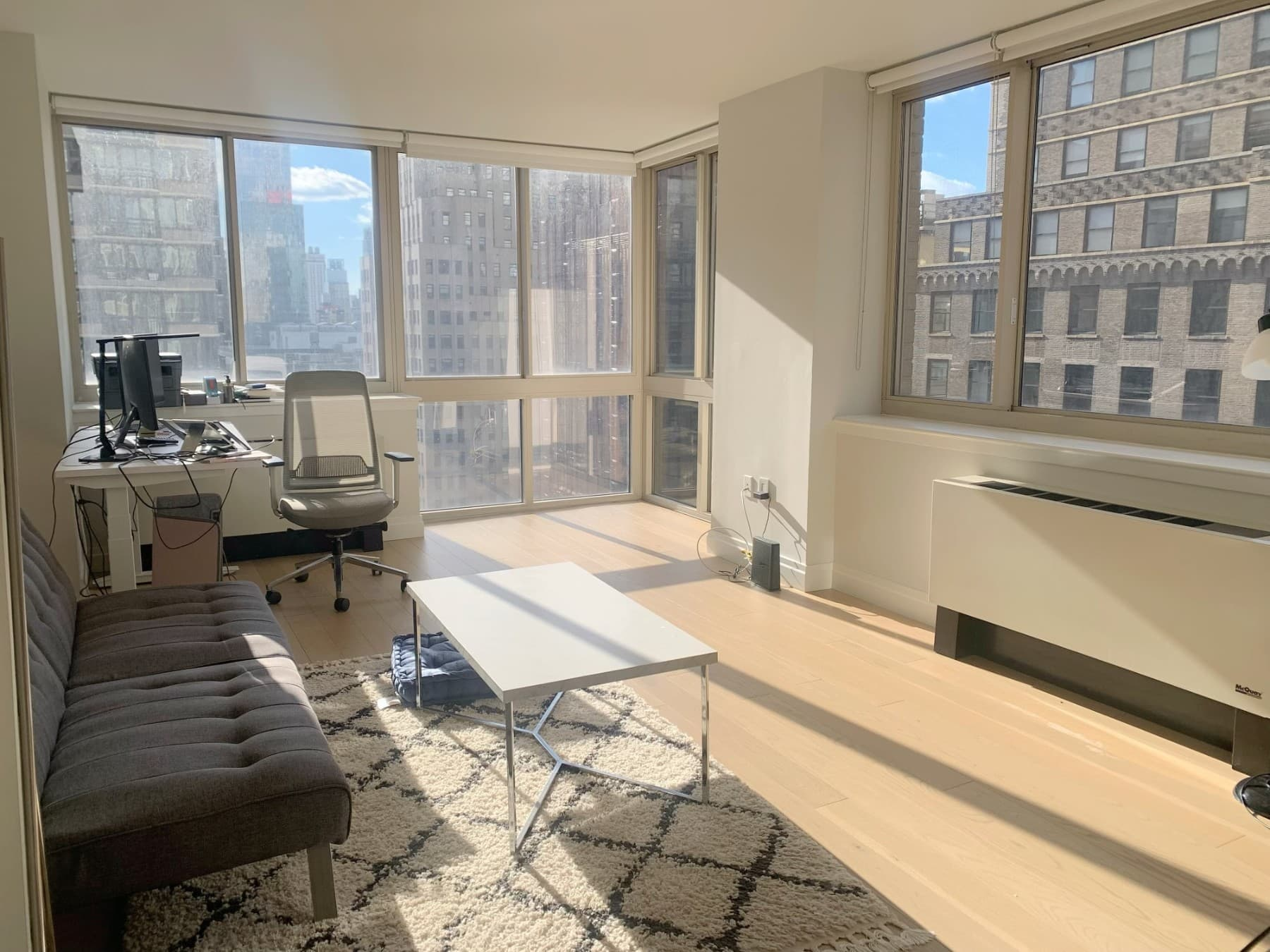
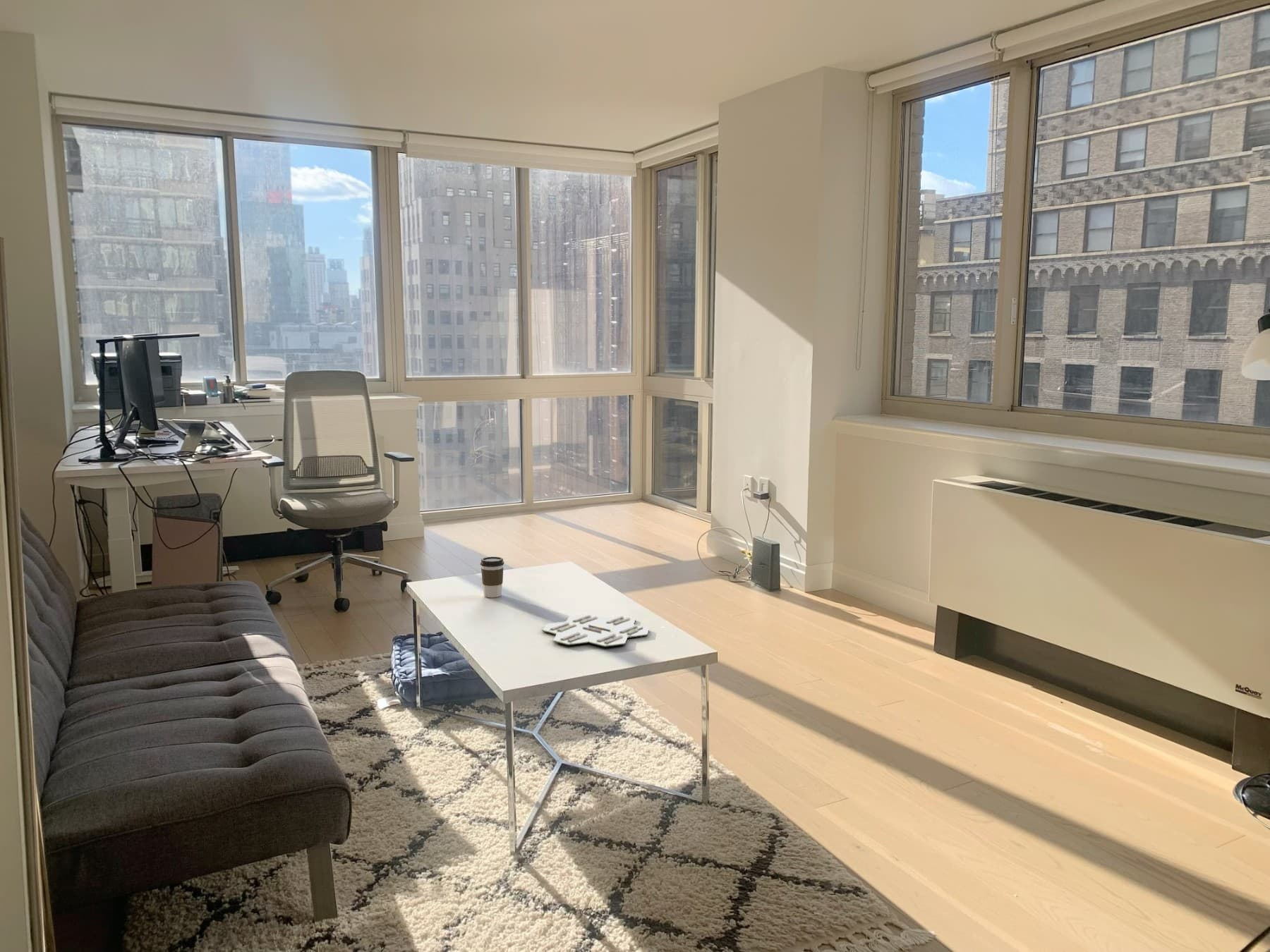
+ board game [542,614,650,648]
+ coffee cup [480,556,504,598]
